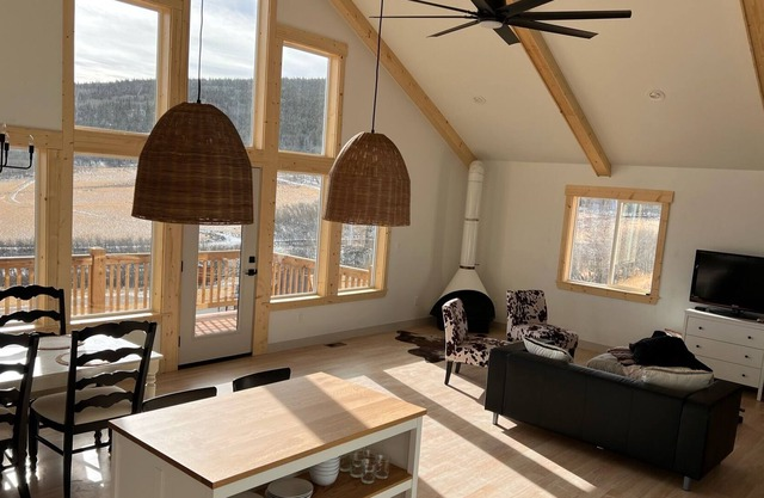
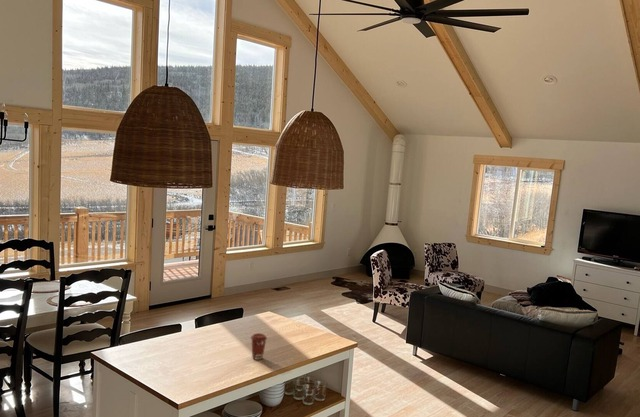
+ coffee cup [250,332,268,361]
